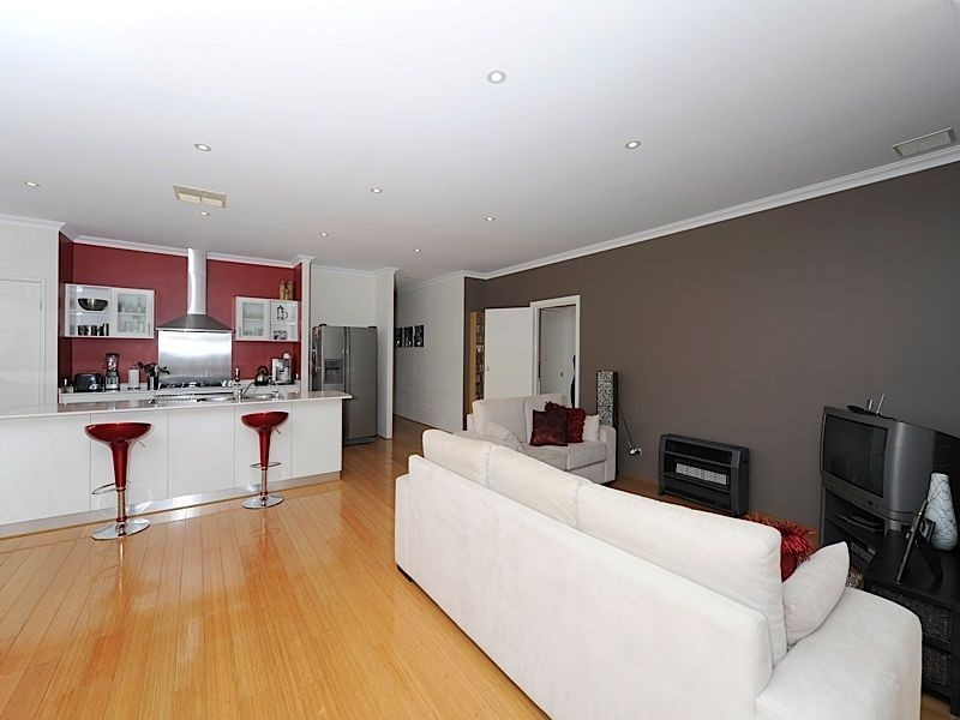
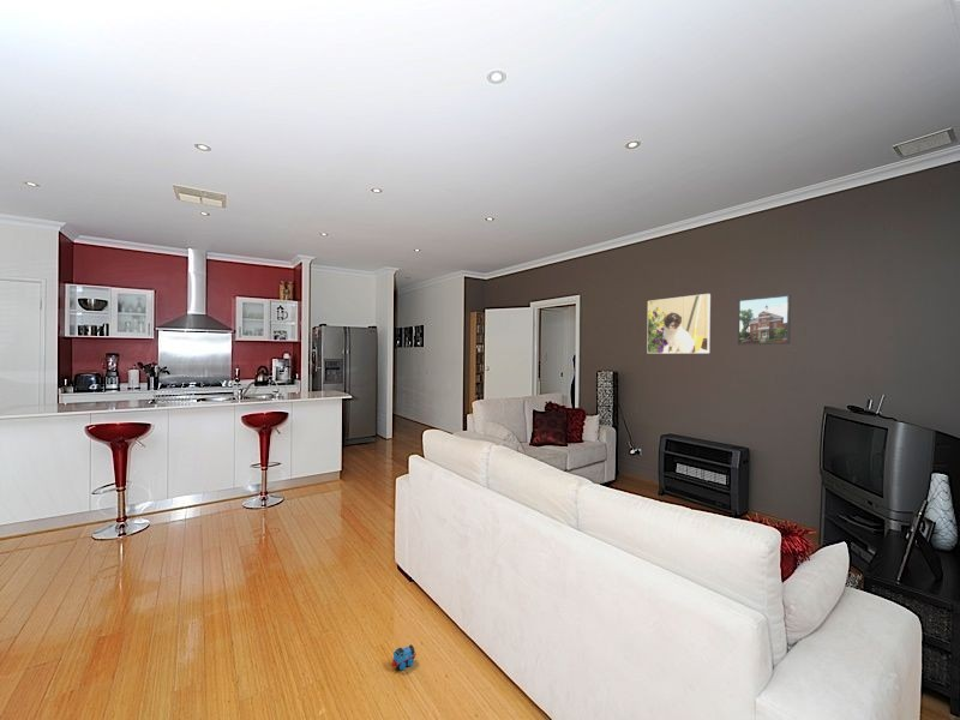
+ toy train [390,643,418,671]
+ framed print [646,293,712,355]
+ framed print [737,293,792,346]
